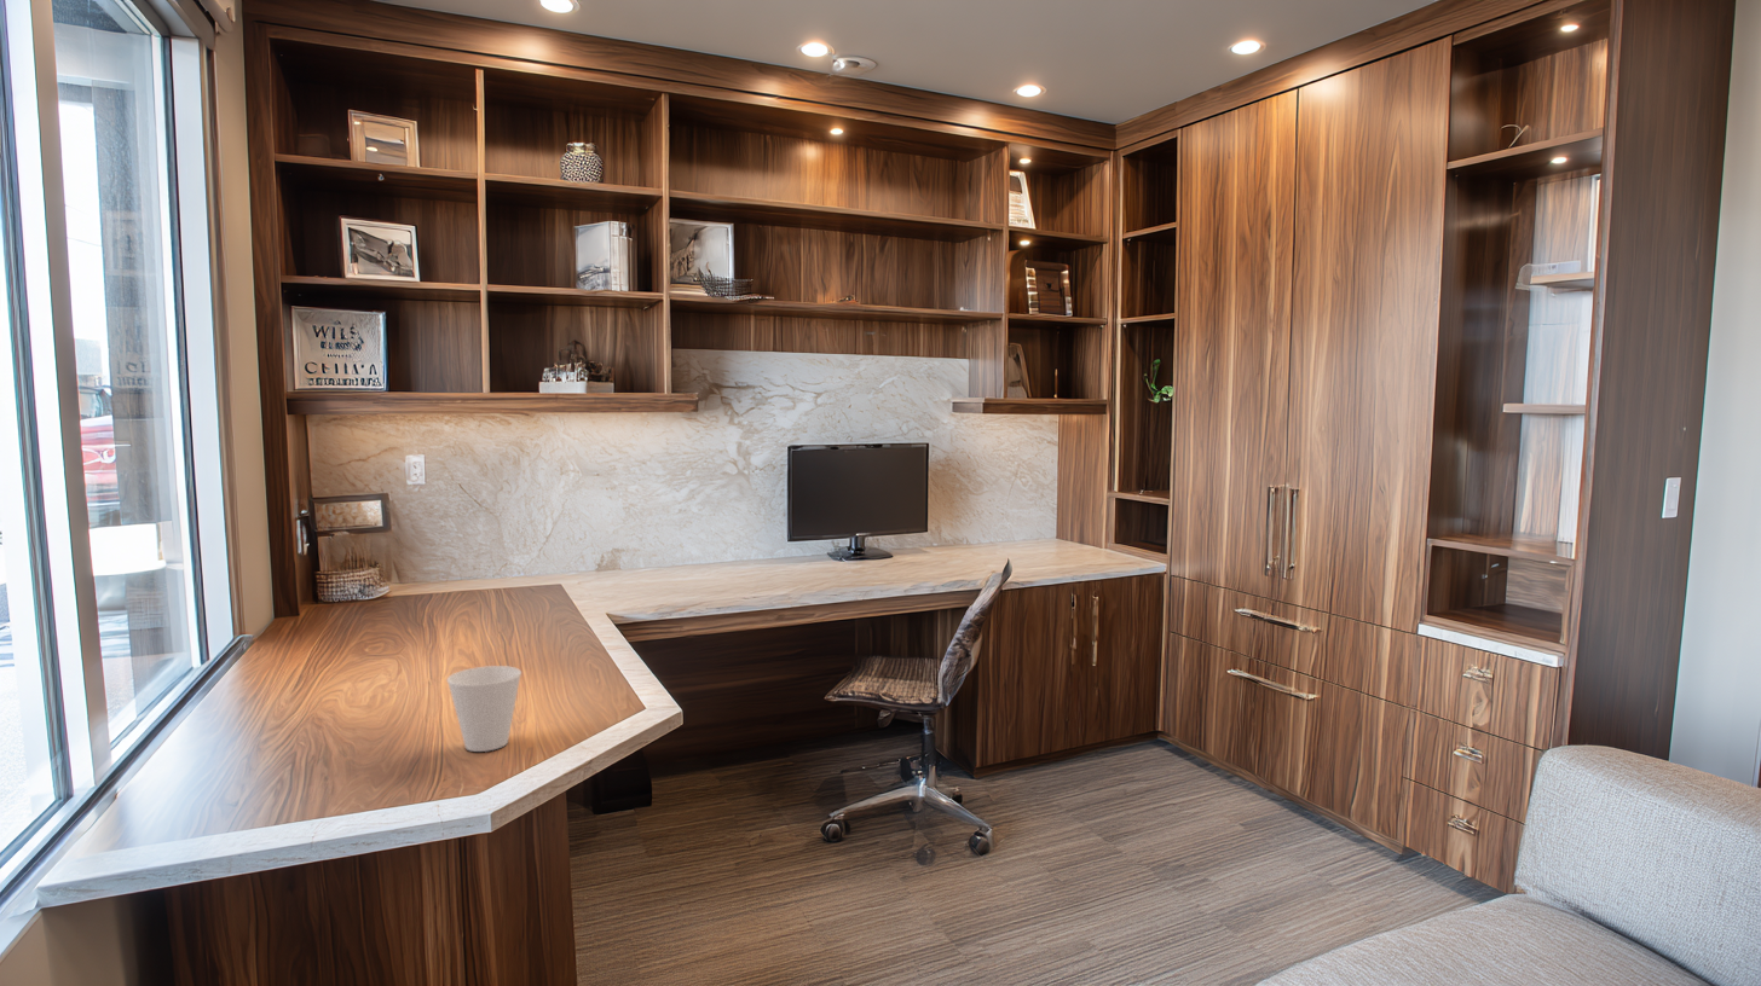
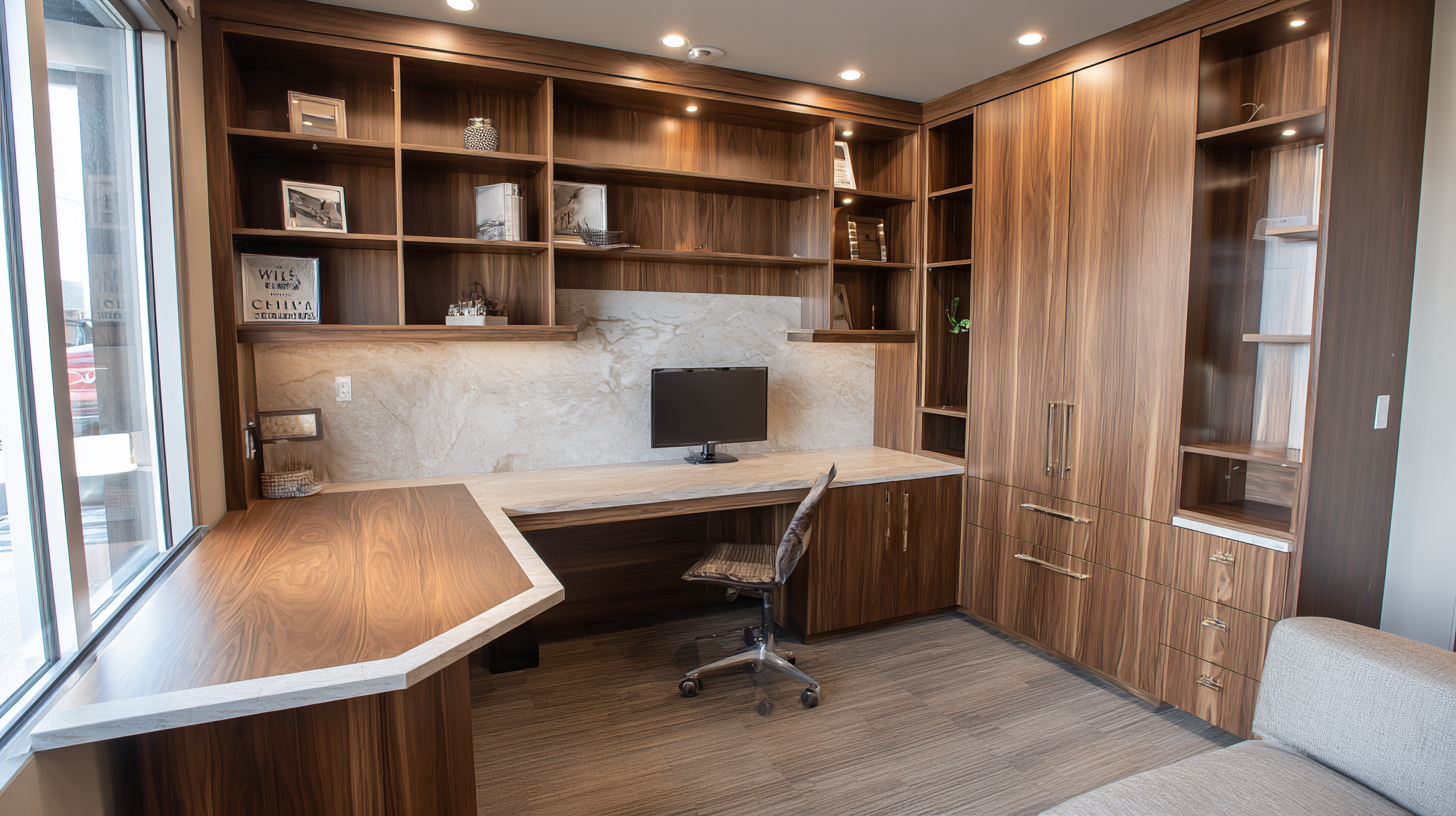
- cup [446,665,522,753]
